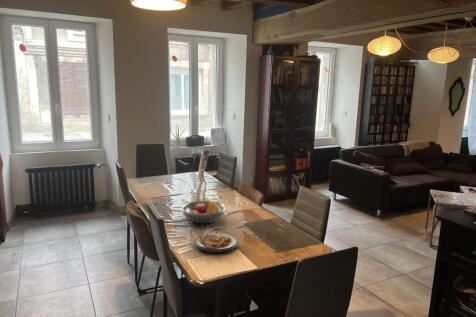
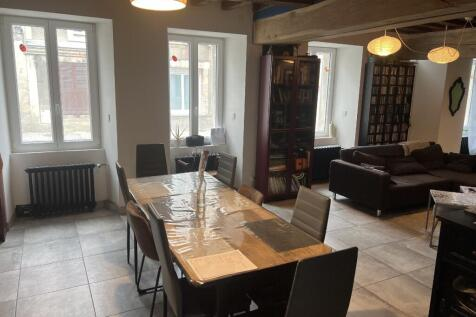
- fruit bowl [180,198,227,224]
- plate [193,232,240,254]
